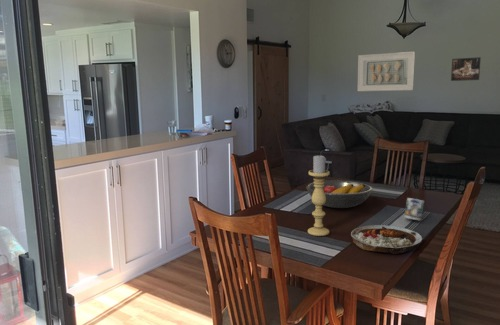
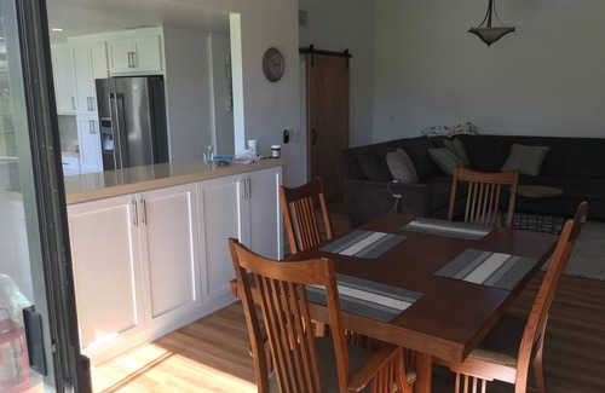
- plate [350,224,423,255]
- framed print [357,51,416,92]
- mug [403,197,425,222]
- fruit bowl [305,180,374,209]
- candle holder [307,153,331,237]
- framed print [450,56,482,82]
